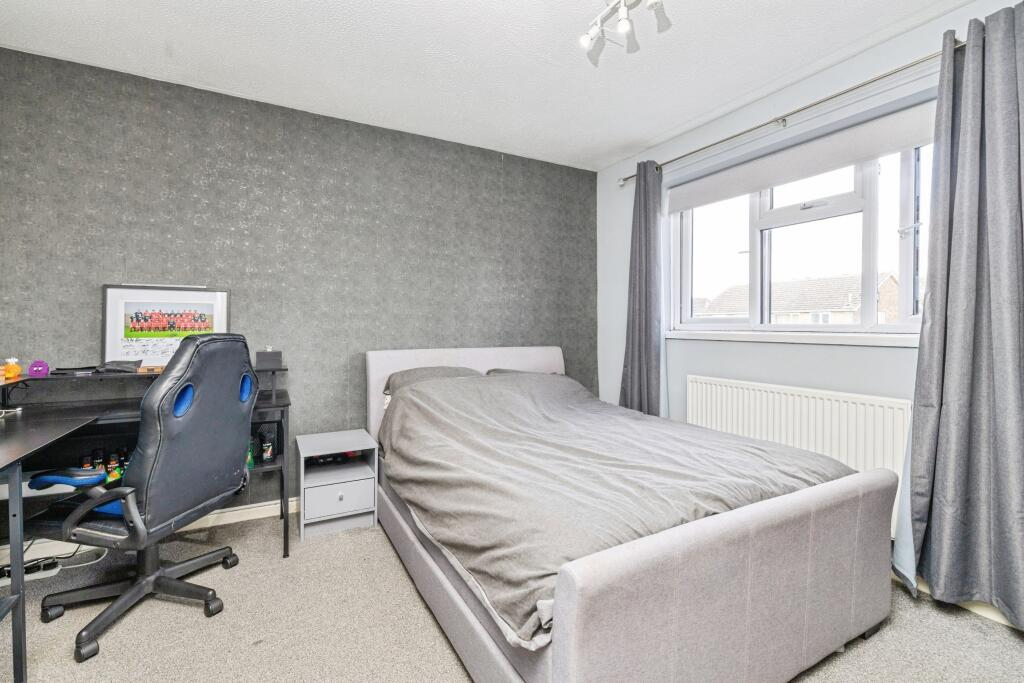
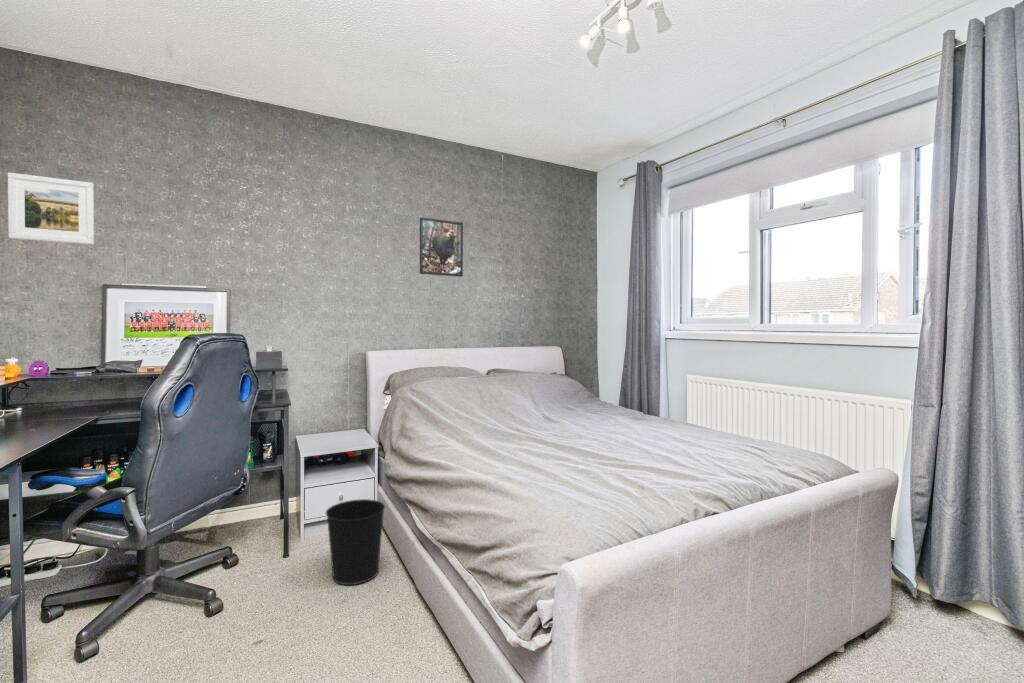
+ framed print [7,172,95,245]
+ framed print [419,216,464,278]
+ wastebasket [325,498,386,586]
